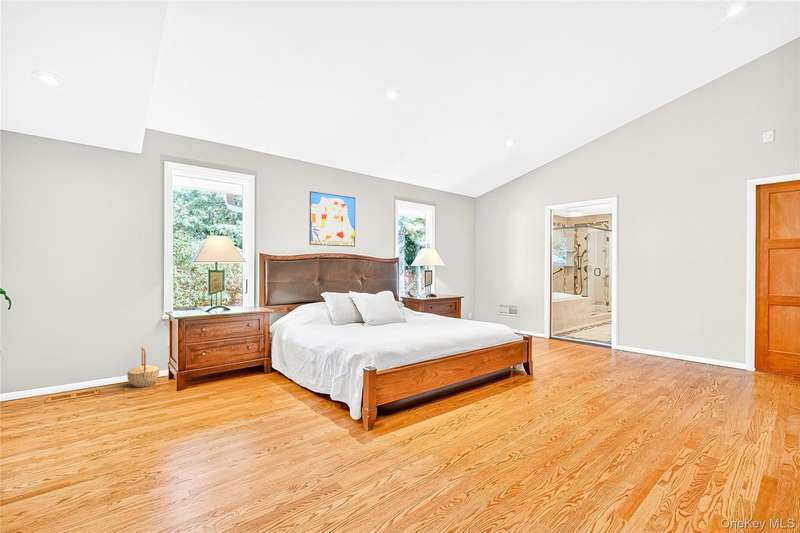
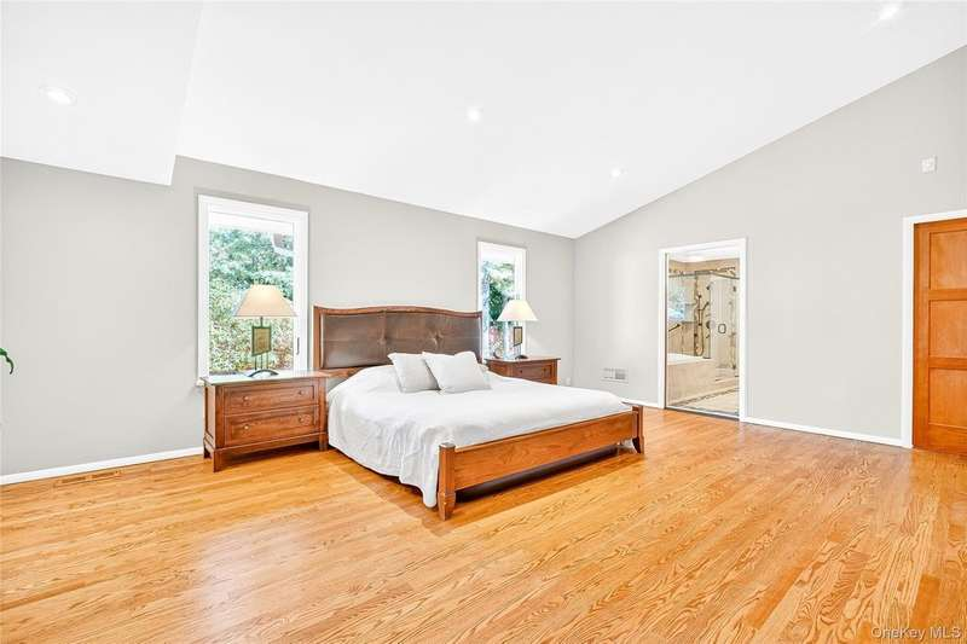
- wall art [308,190,356,248]
- basket [127,345,160,388]
